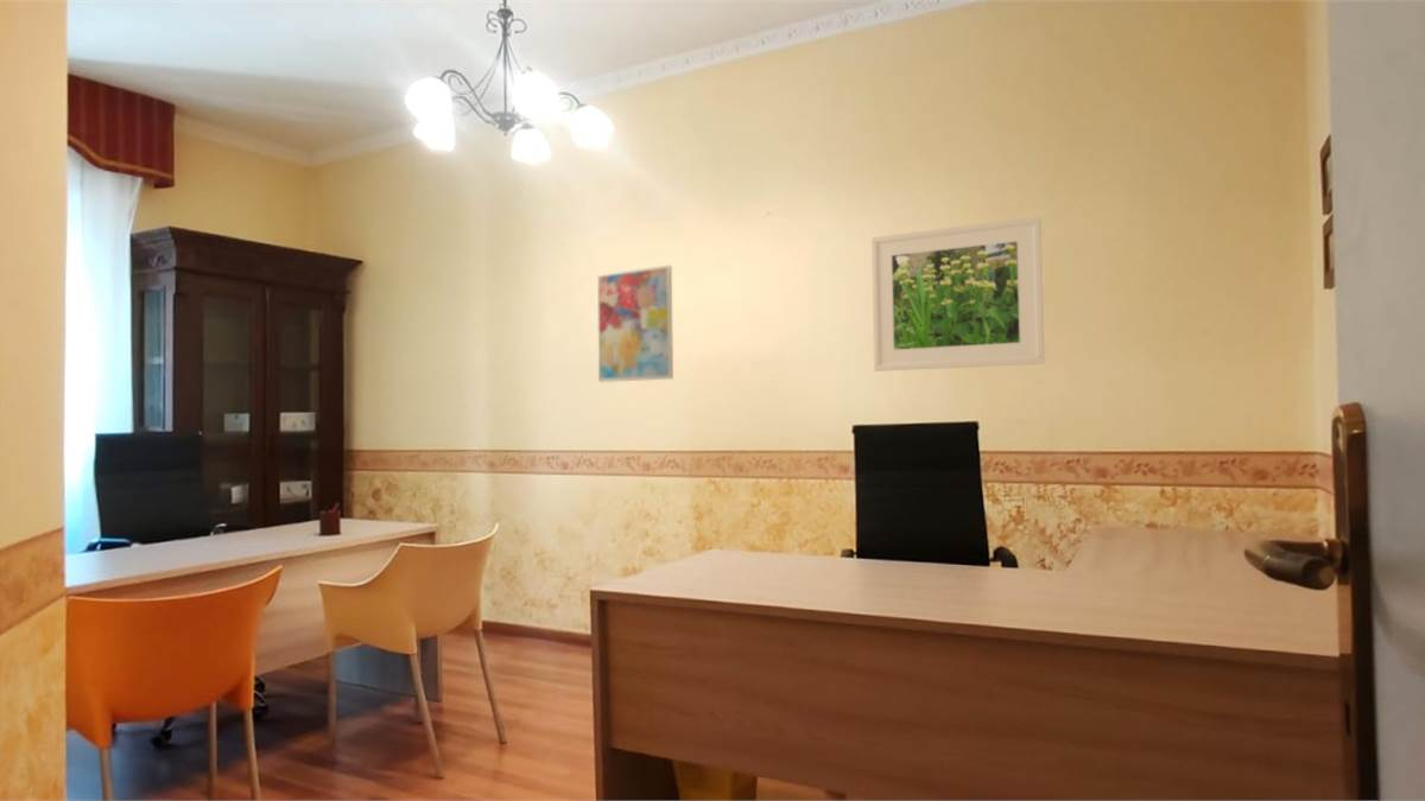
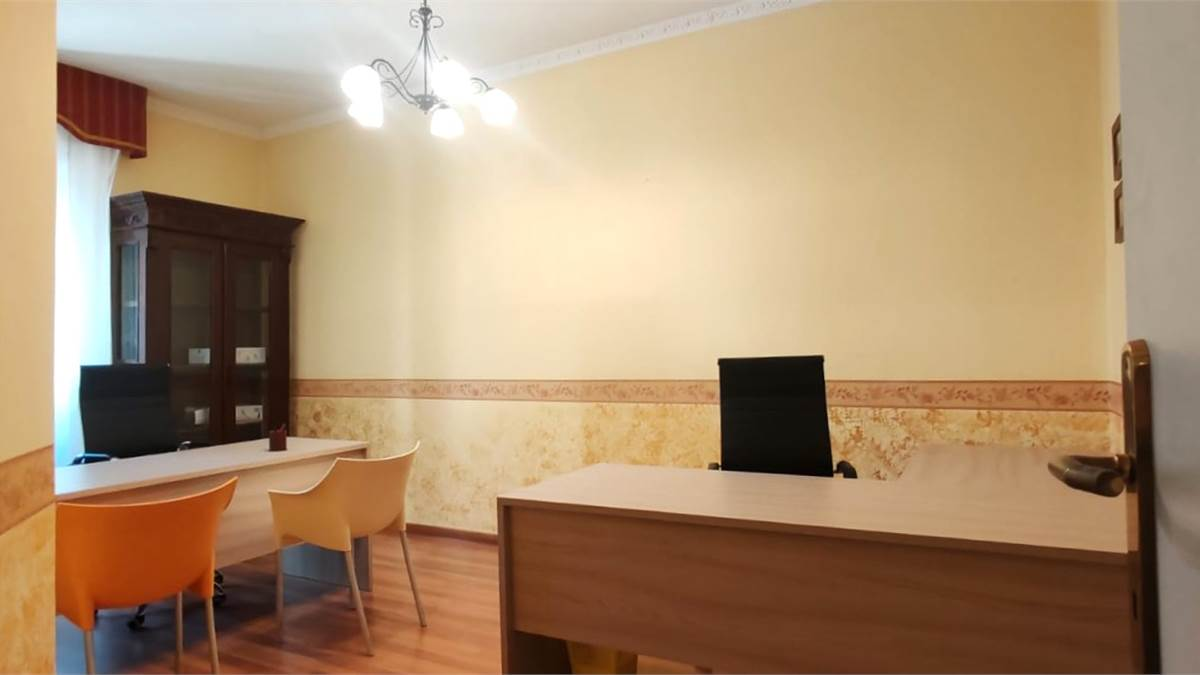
- wall art [596,265,674,383]
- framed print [870,215,1046,373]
